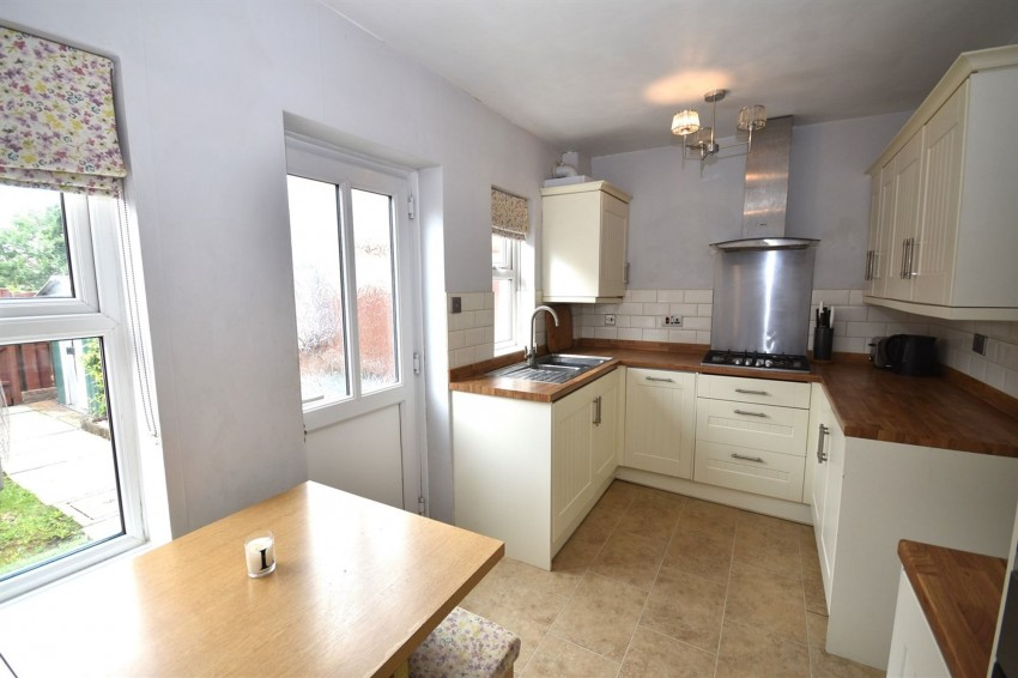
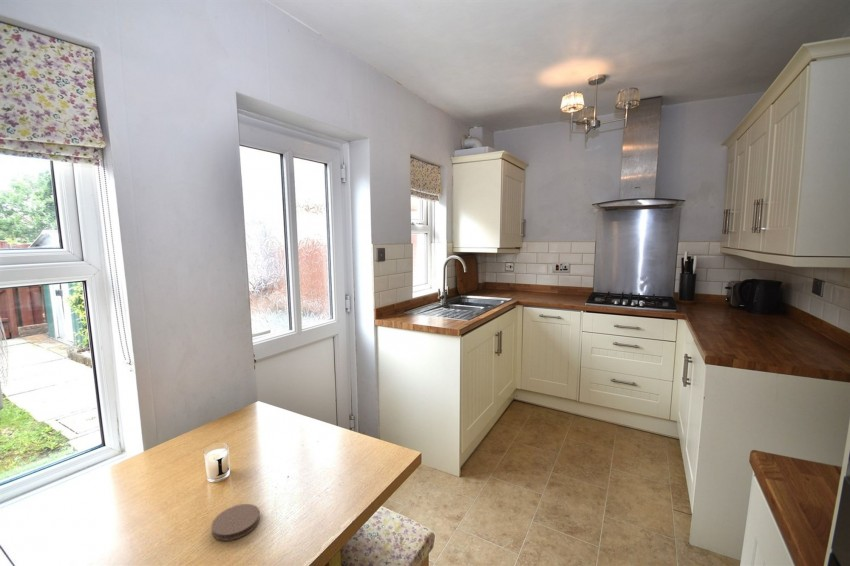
+ coaster [211,503,261,542]
